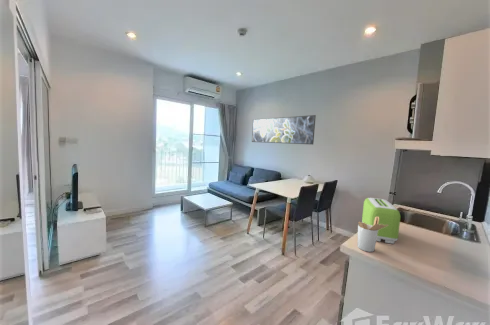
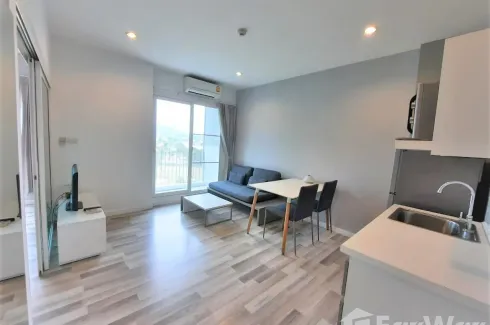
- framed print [251,114,317,146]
- toaster [361,197,401,245]
- utensil holder [356,216,388,253]
